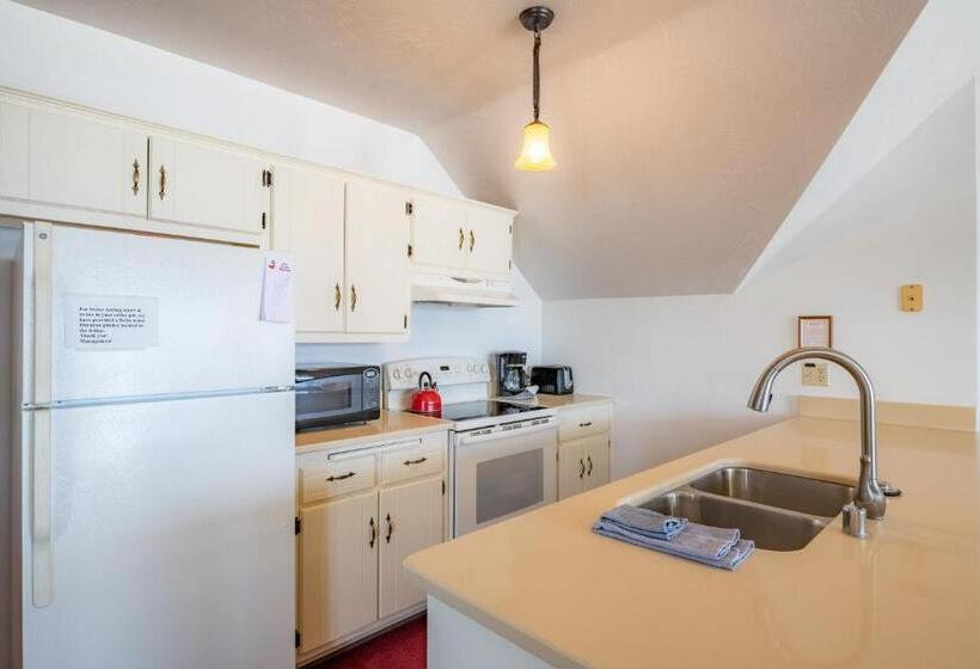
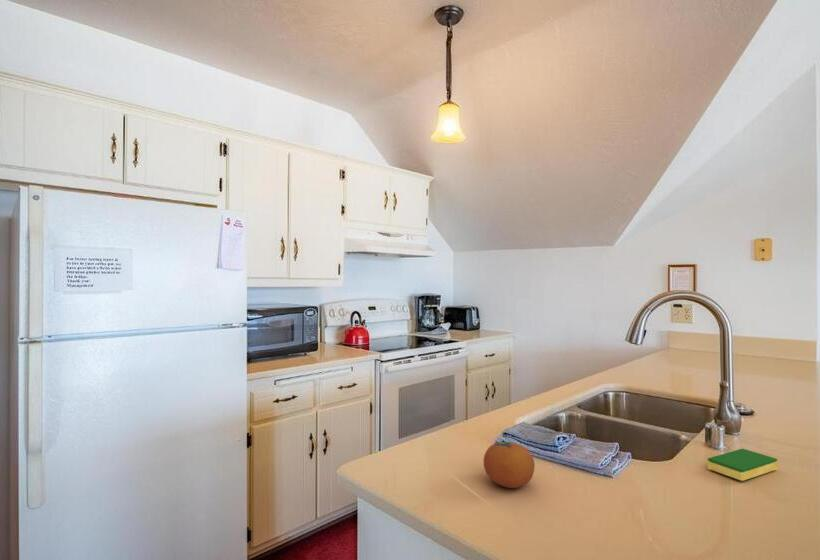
+ dish sponge [707,448,778,482]
+ fruit [482,441,536,489]
